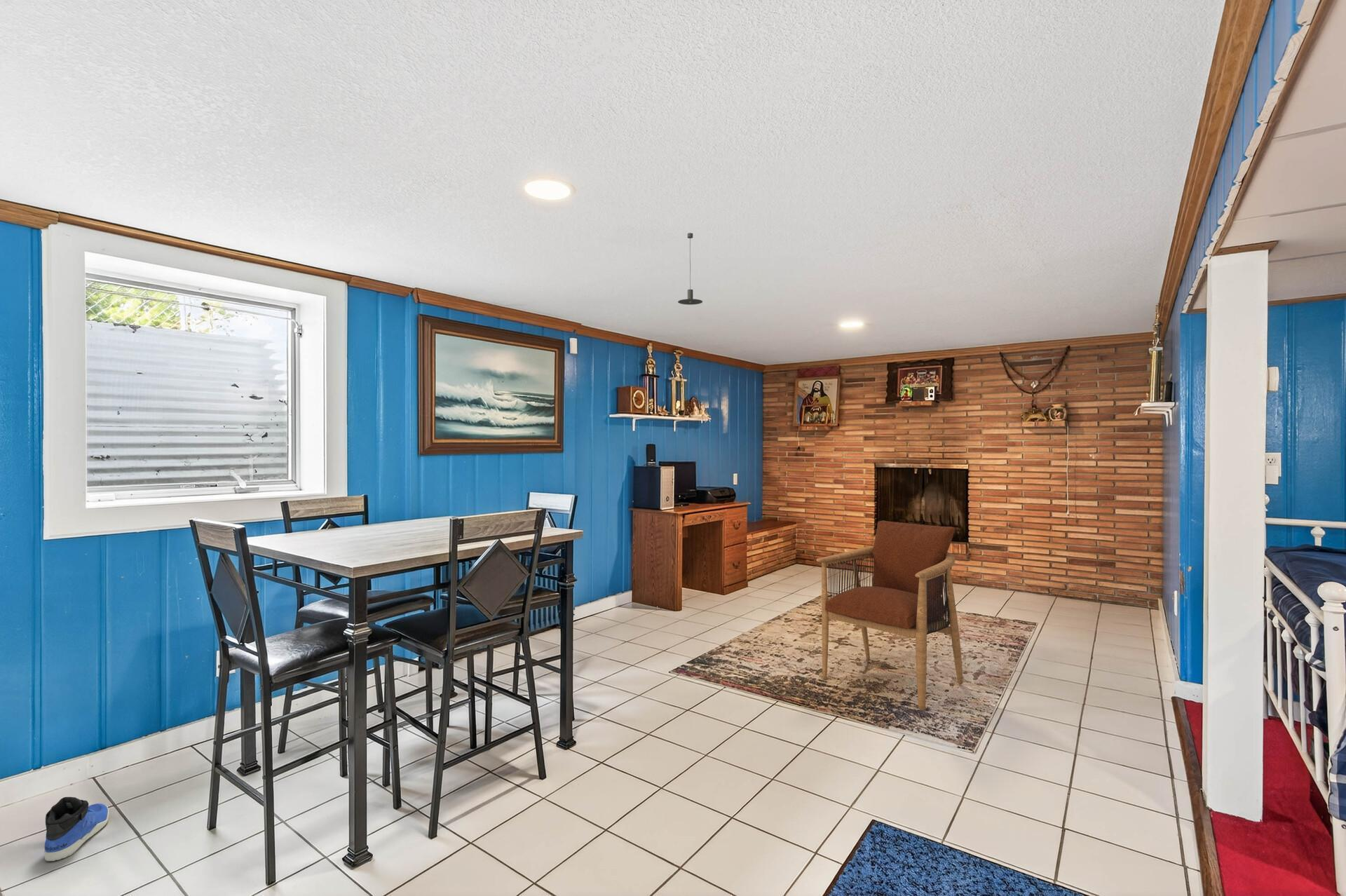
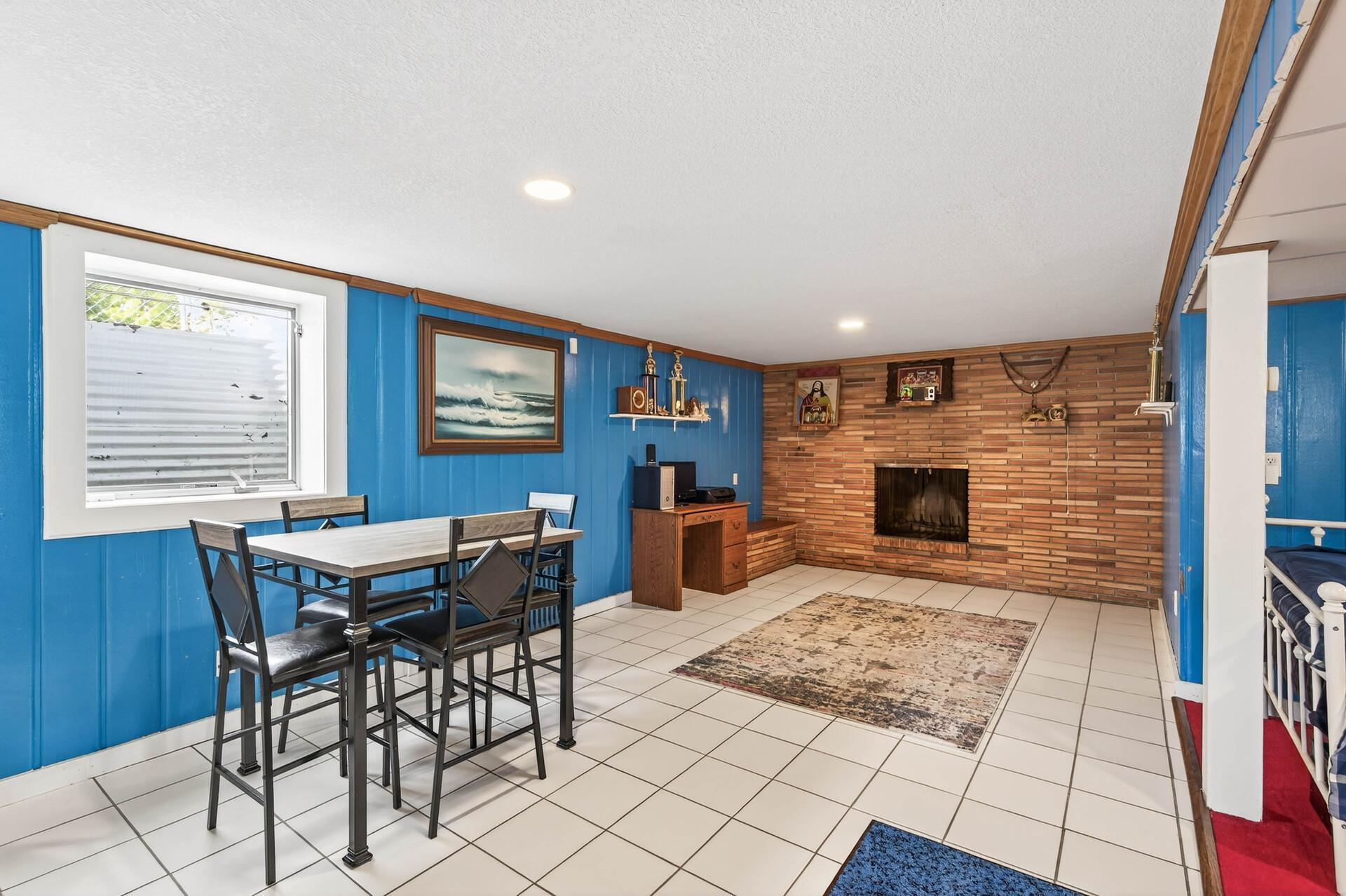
- sneaker [43,796,109,862]
- armchair [815,520,963,711]
- pendant light [677,232,703,306]
